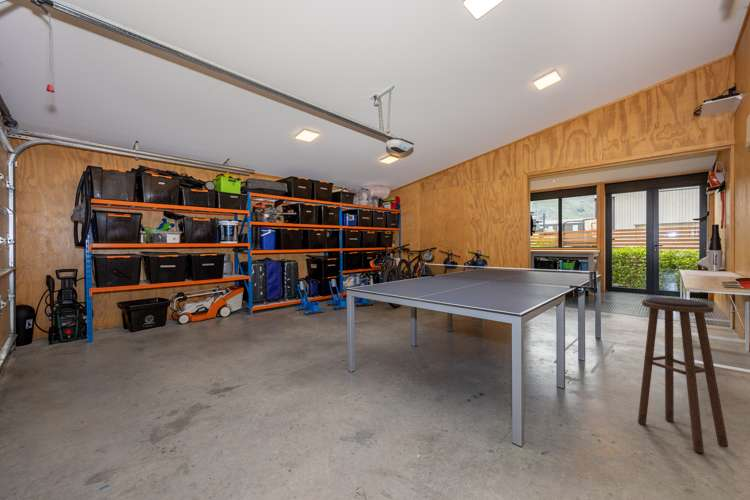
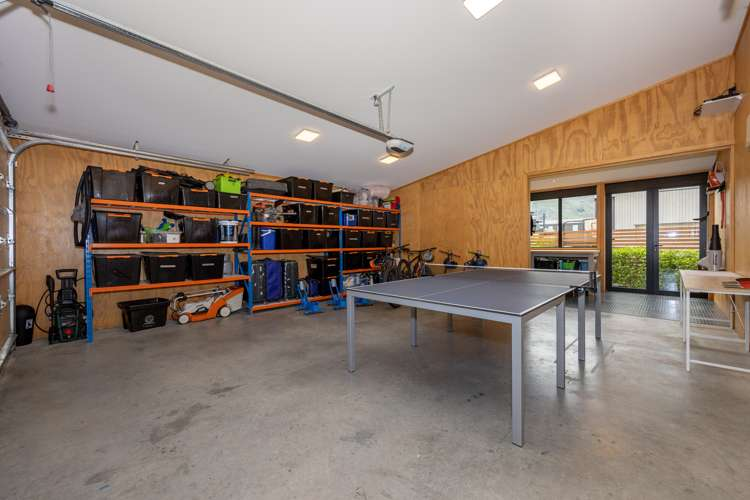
- stool [637,297,729,454]
